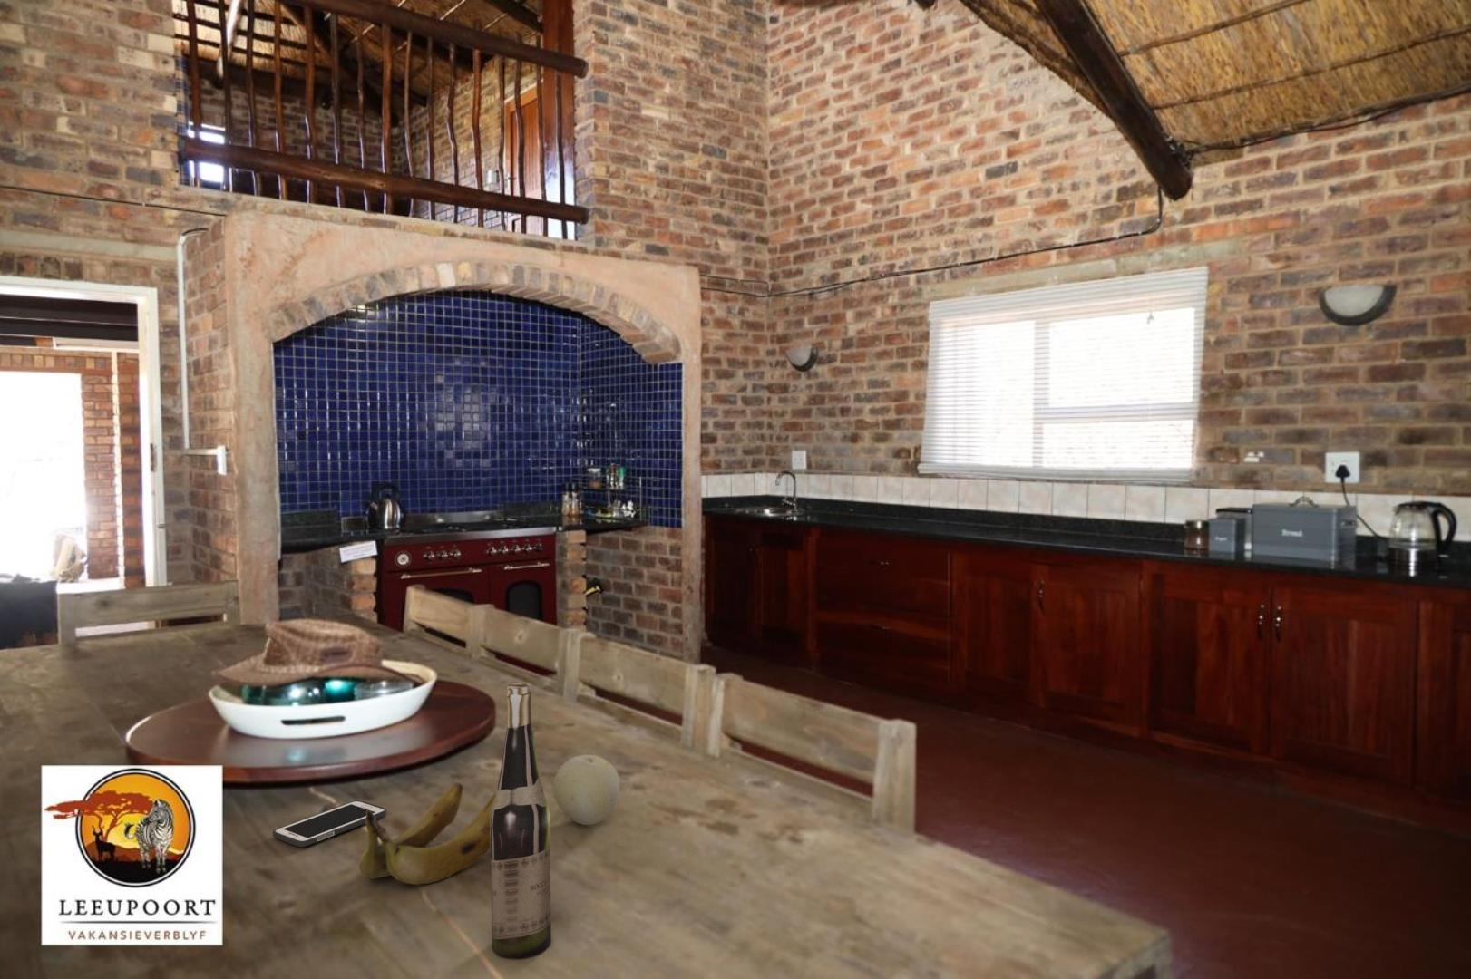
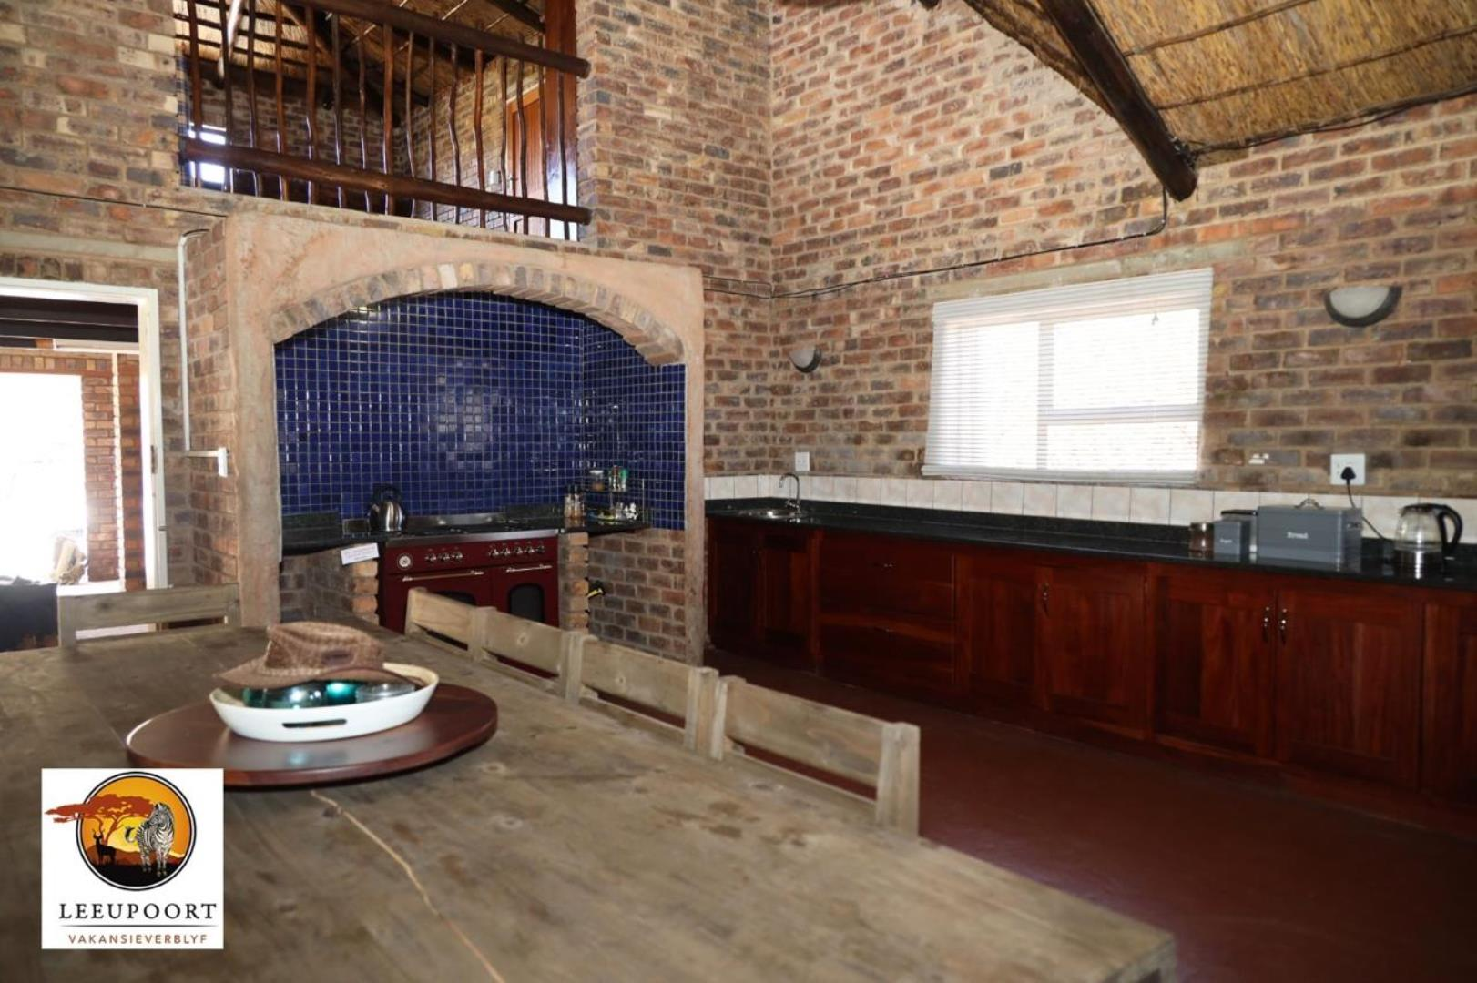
- wine bottle [490,682,552,959]
- cell phone [272,800,387,848]
- banana [358,781,497,886]
- fruit [552,754,621,826]
